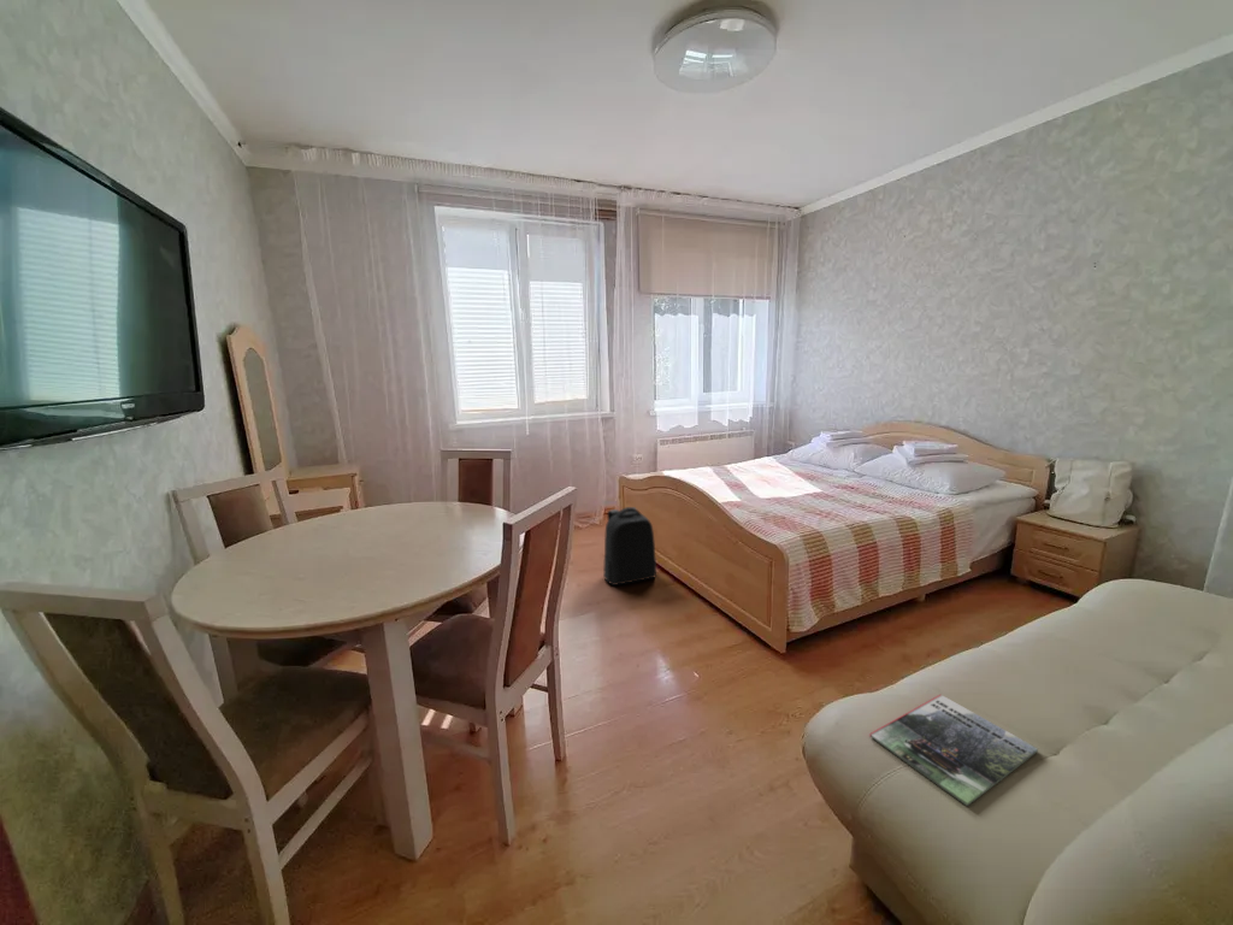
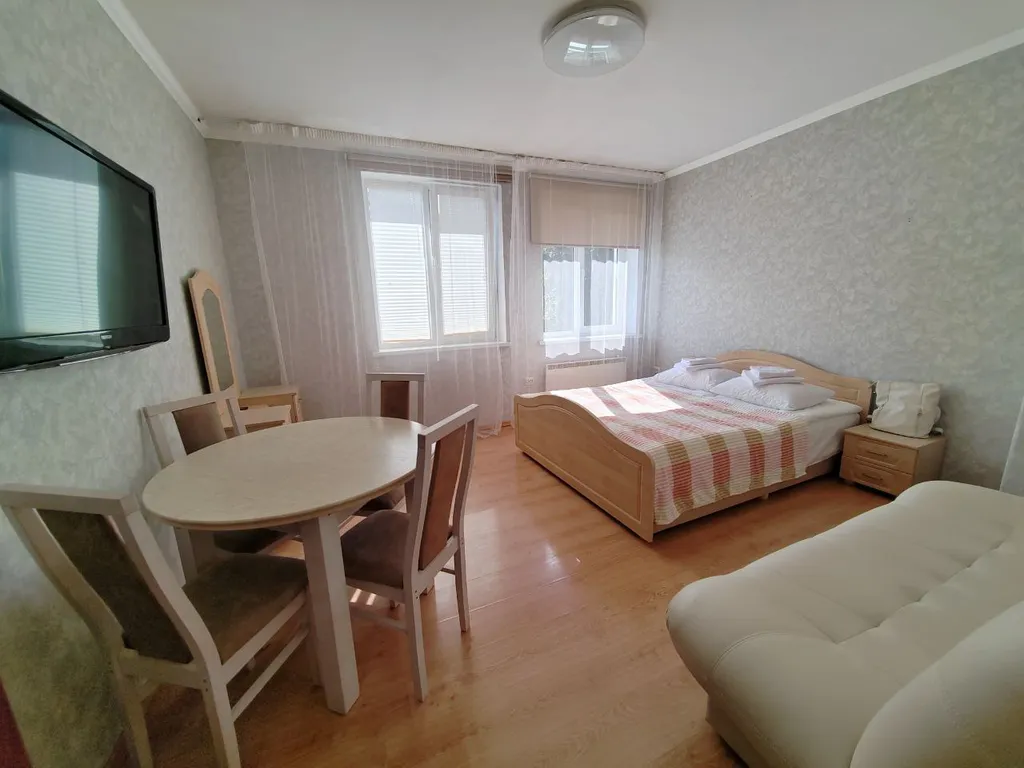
- magazine [868,694,1039,807]
- backpack [602,506,657,587]
